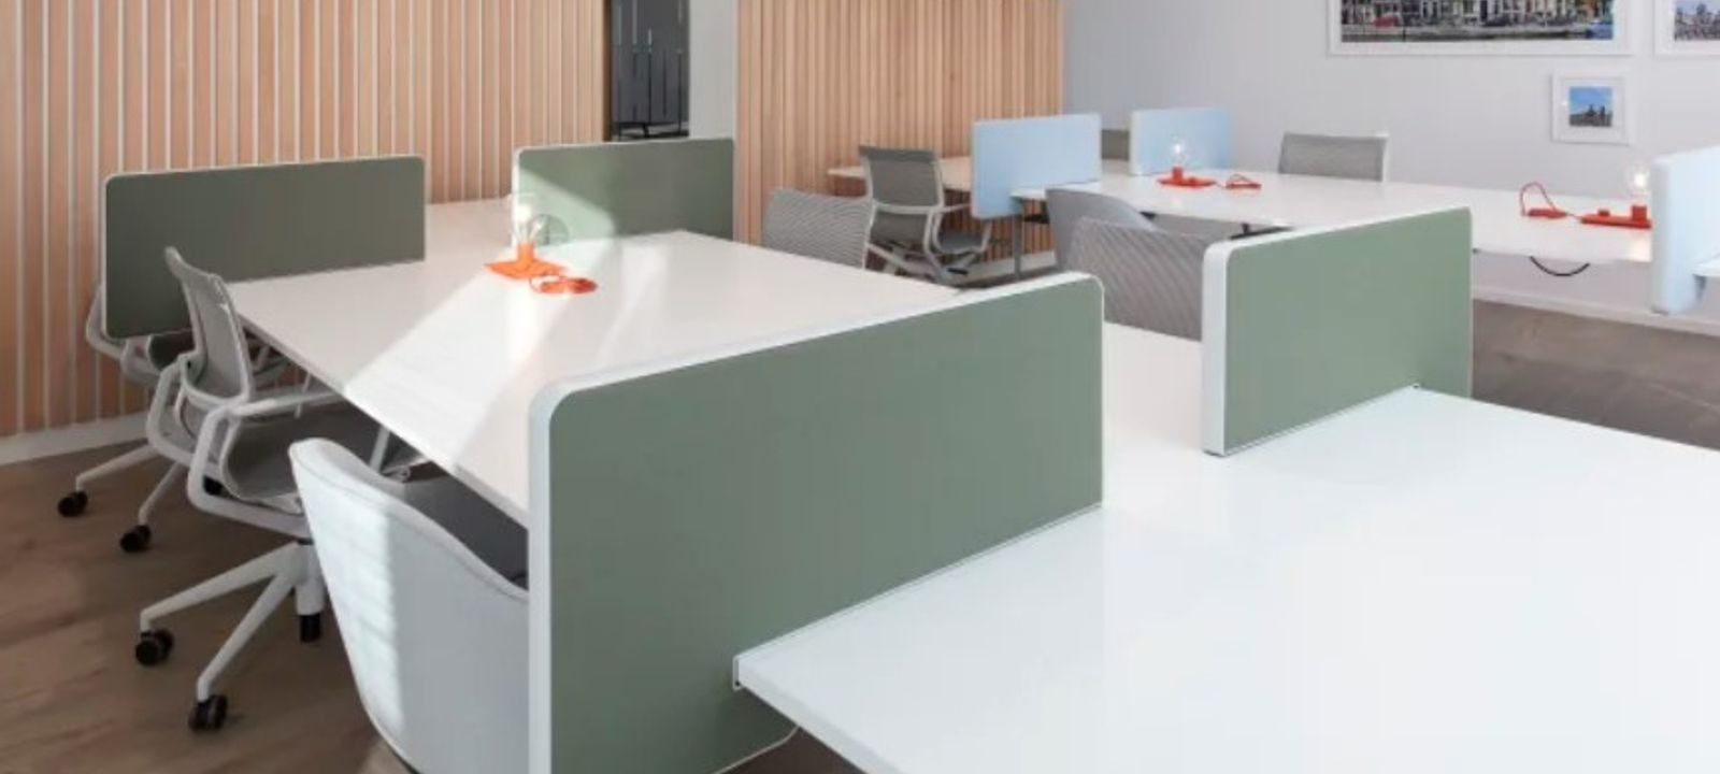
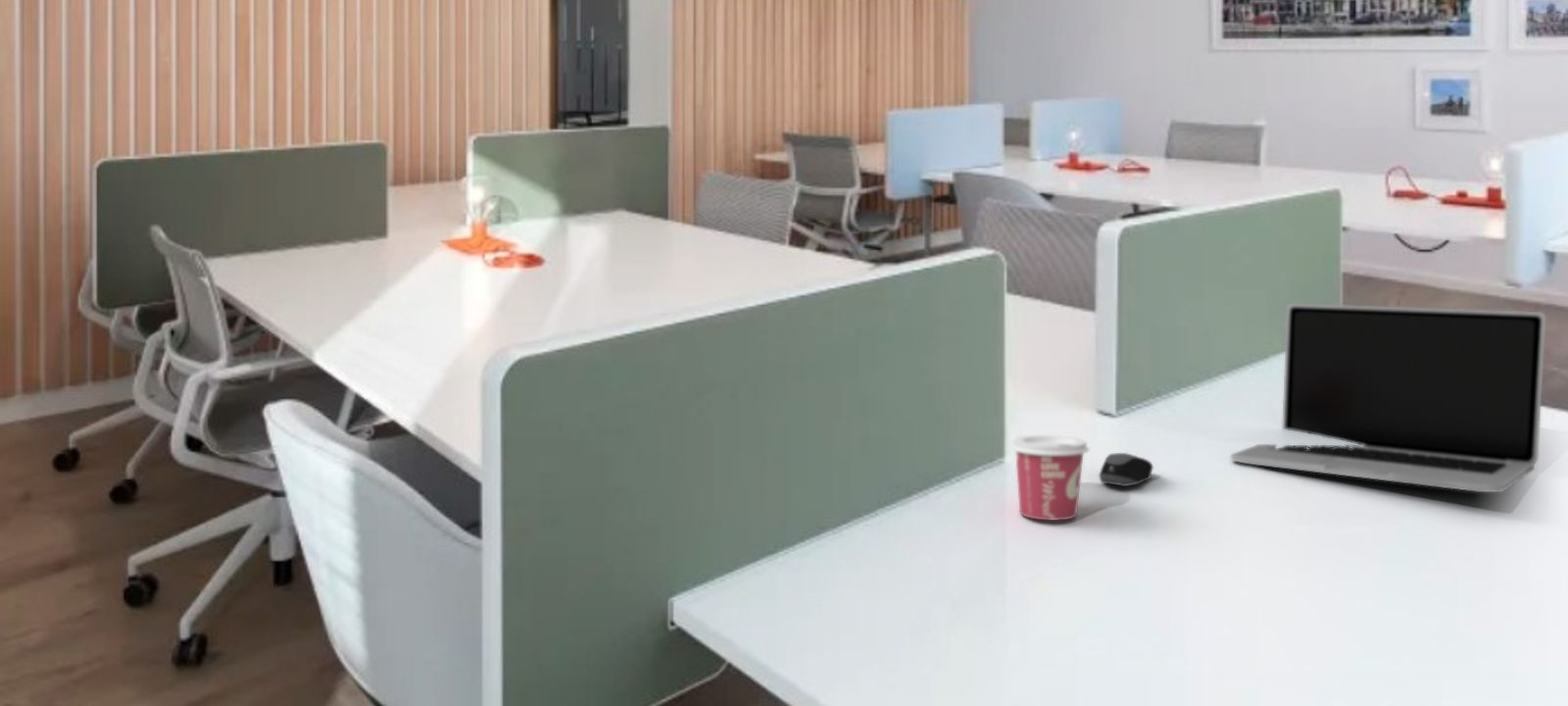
+ computer mouse [1098,452,1154,487]
+ cup [1009,434,1090,521]
+ laptop [1230,303,1547,493]
